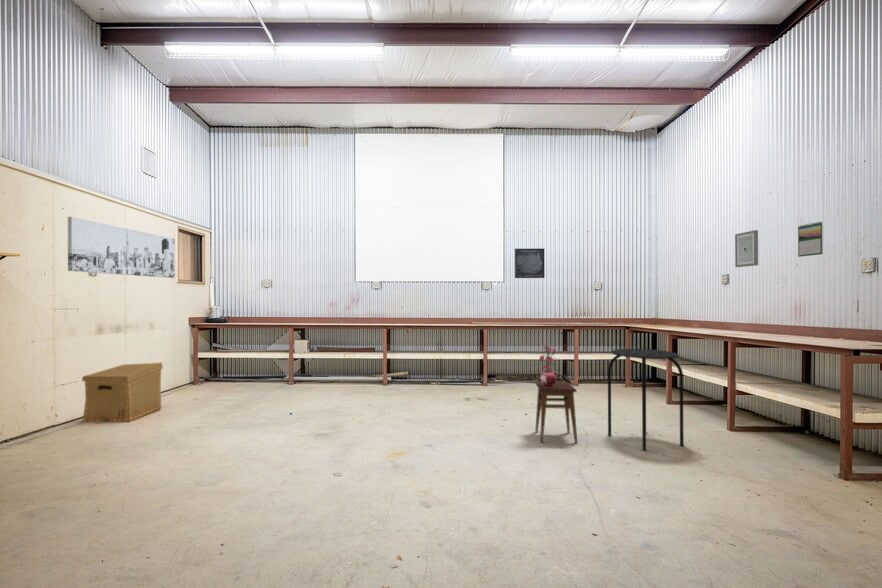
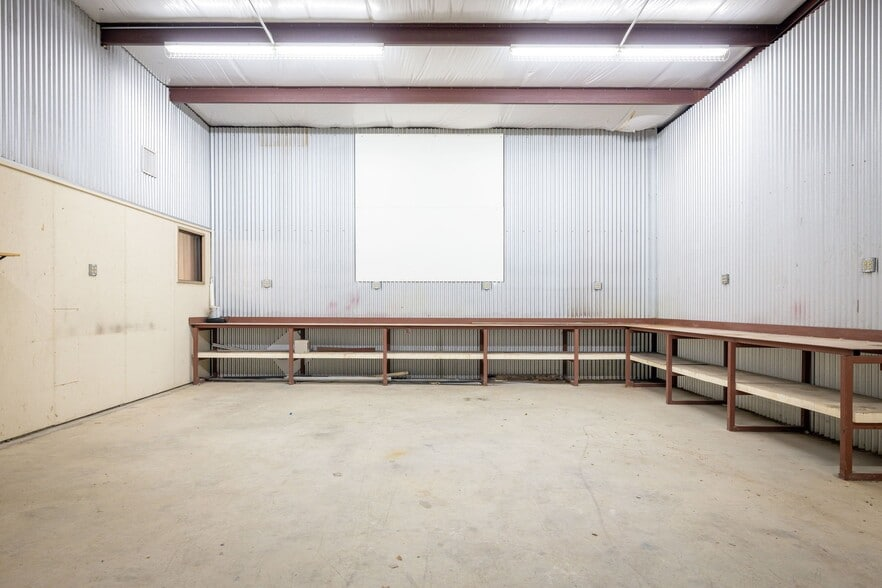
- wall art [67,216,176,279]
- cardboard box [81,362,164,423]
- stool [534,381,578,445]
- stool [607,348,685,452]
- calendar [797,221,824,258]
- wall art [734,229,759,268]
- potted plant [538,344,560,387]
- wall art [514,248,545,279]
